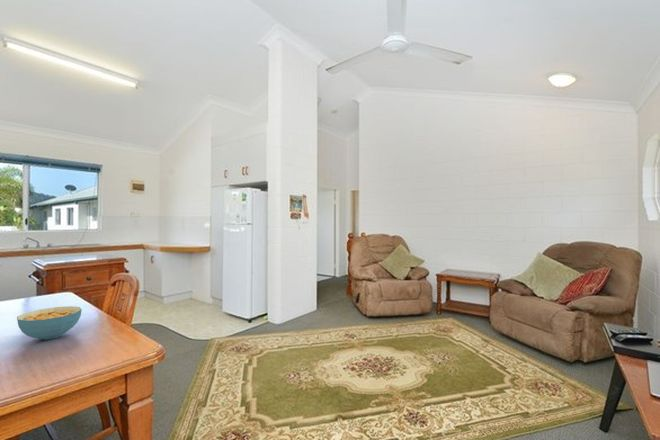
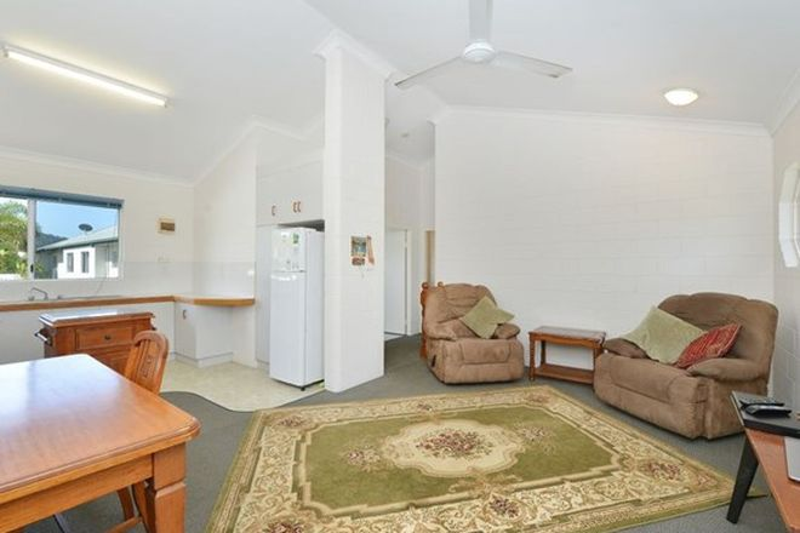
- cereal bowl [16,305,83,341]
